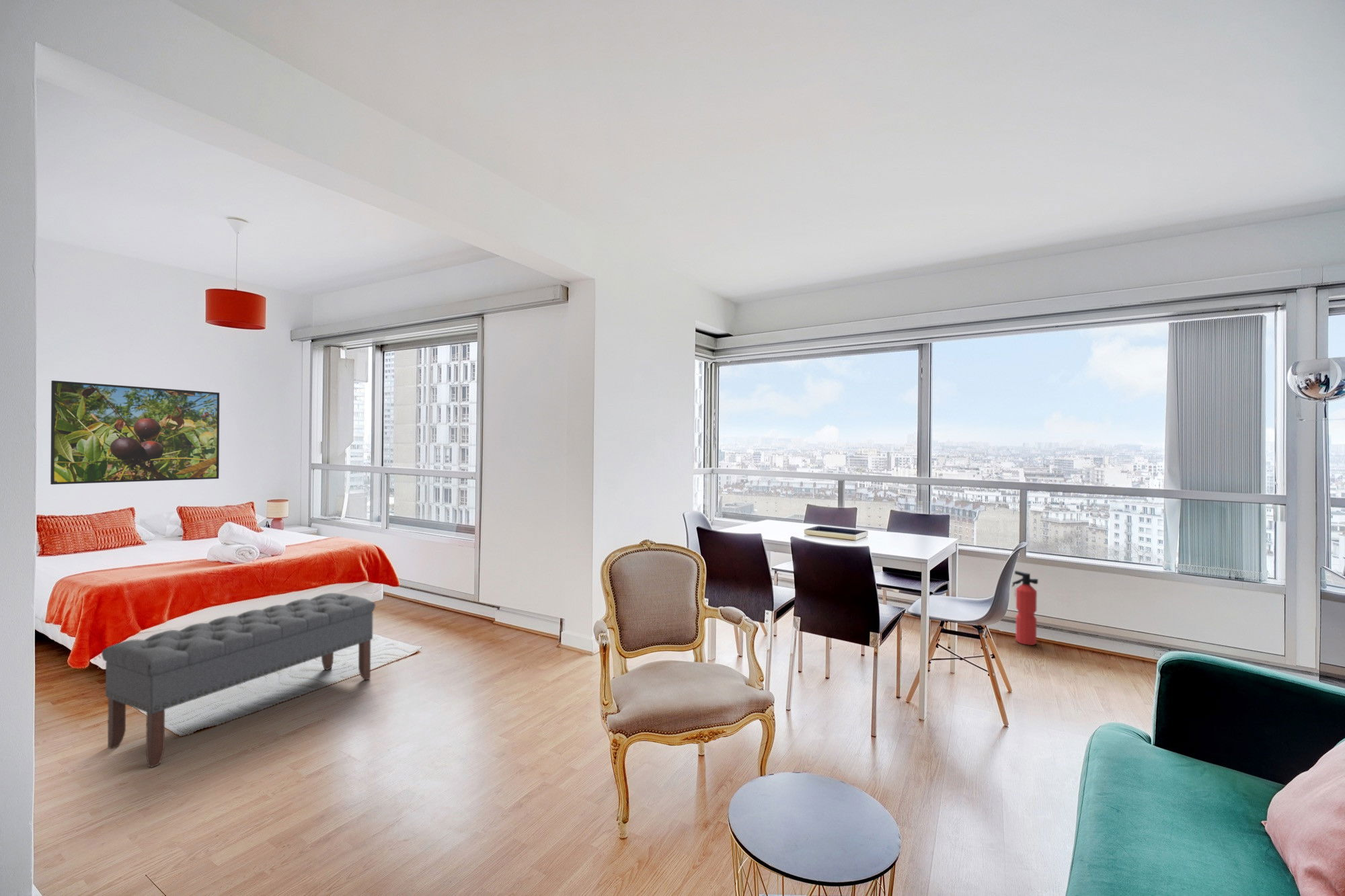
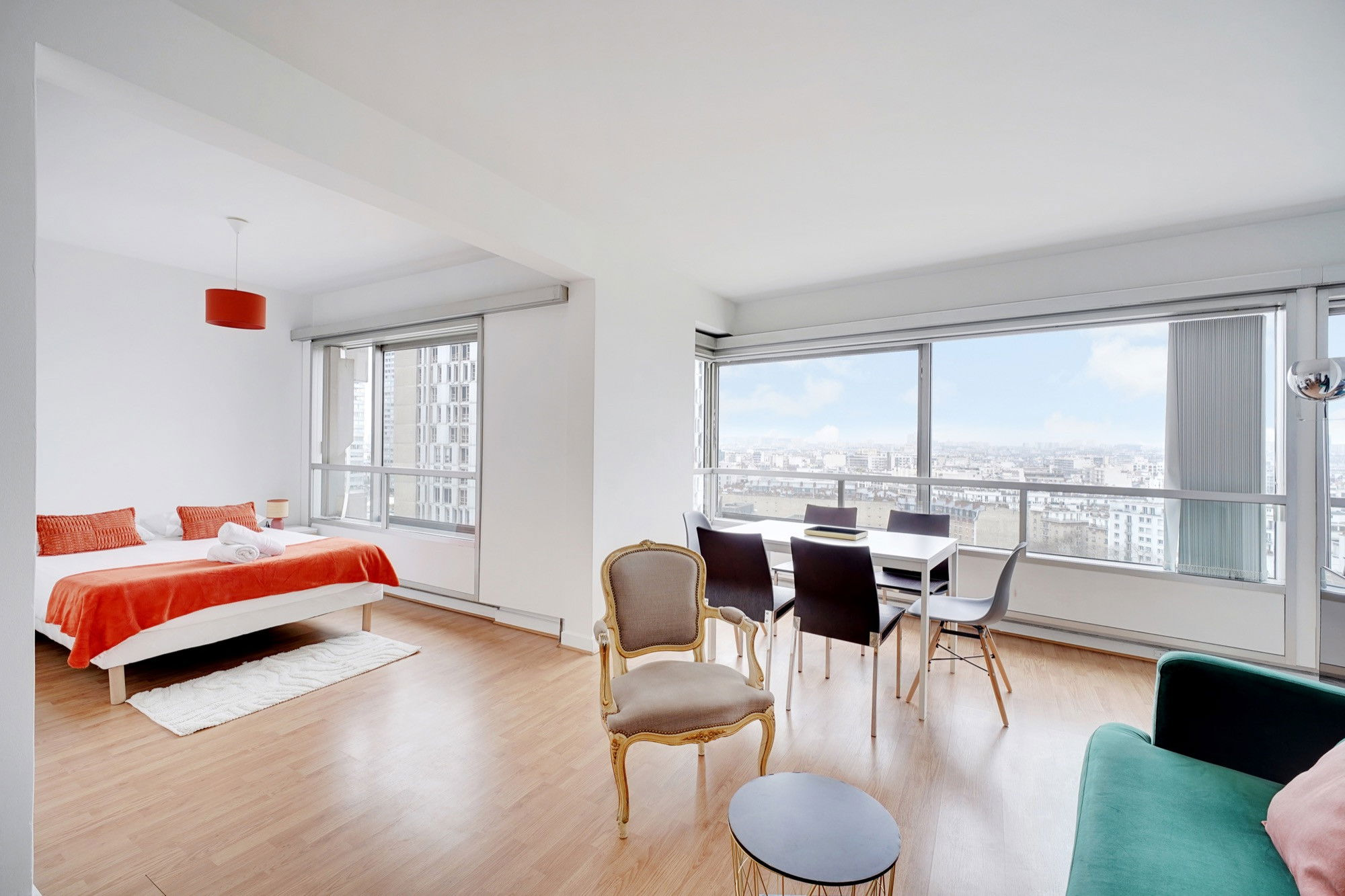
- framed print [50,380,220,485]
- fire extinguisher [1011,570,1039,646]
- bench [101,592,376,768]
